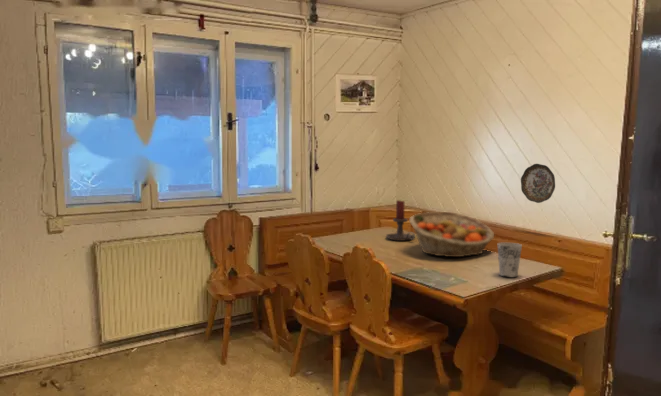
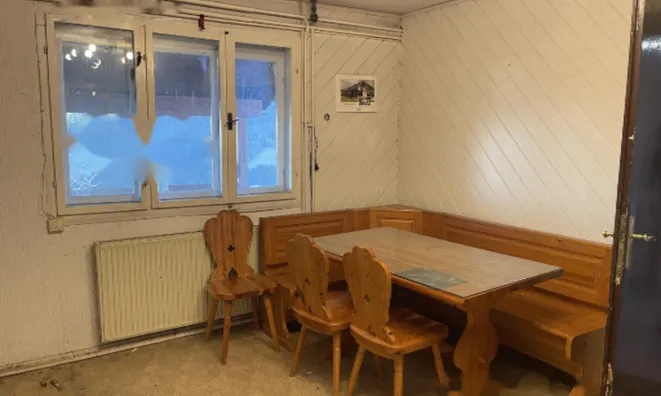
- cup [497,242,523,278]
- candle holder [385,199,416,242]
- decorative plate [520,163,556,204]
- fruit basket [408,211,495,258]
